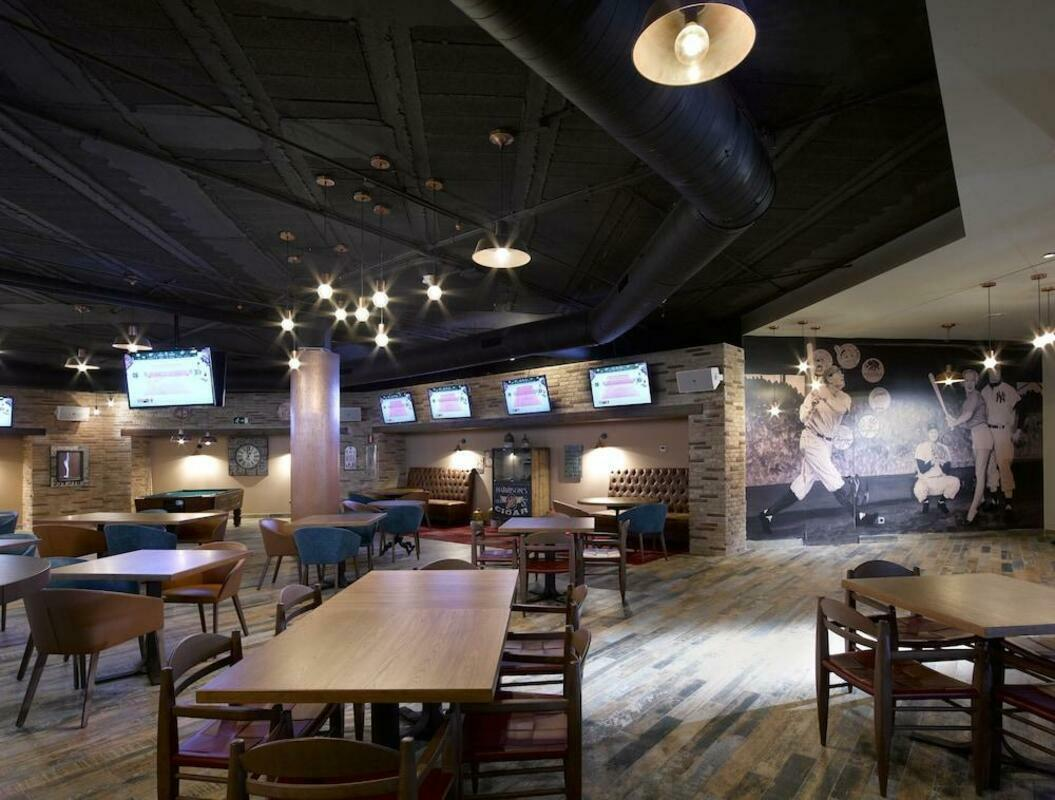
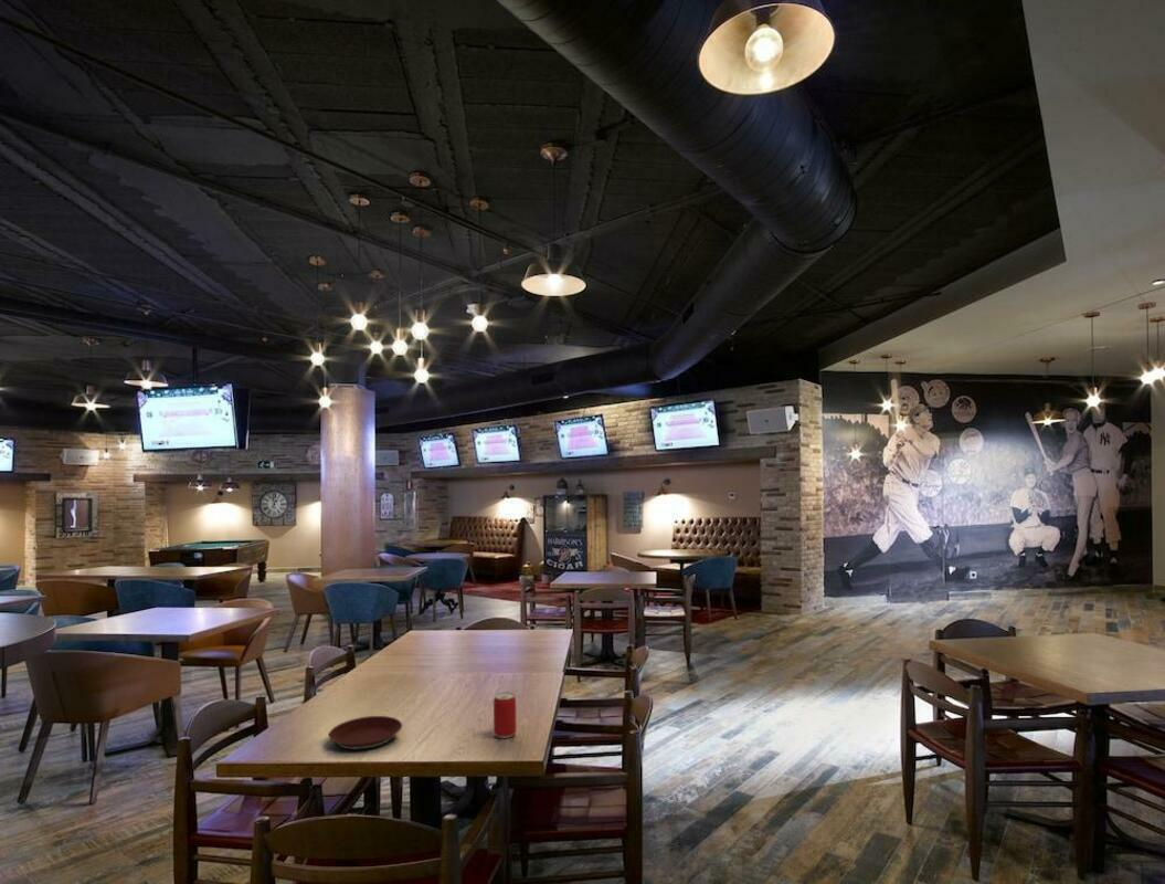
+ beer can [493,691,517,739]
+ plate [328,715,403,751]
